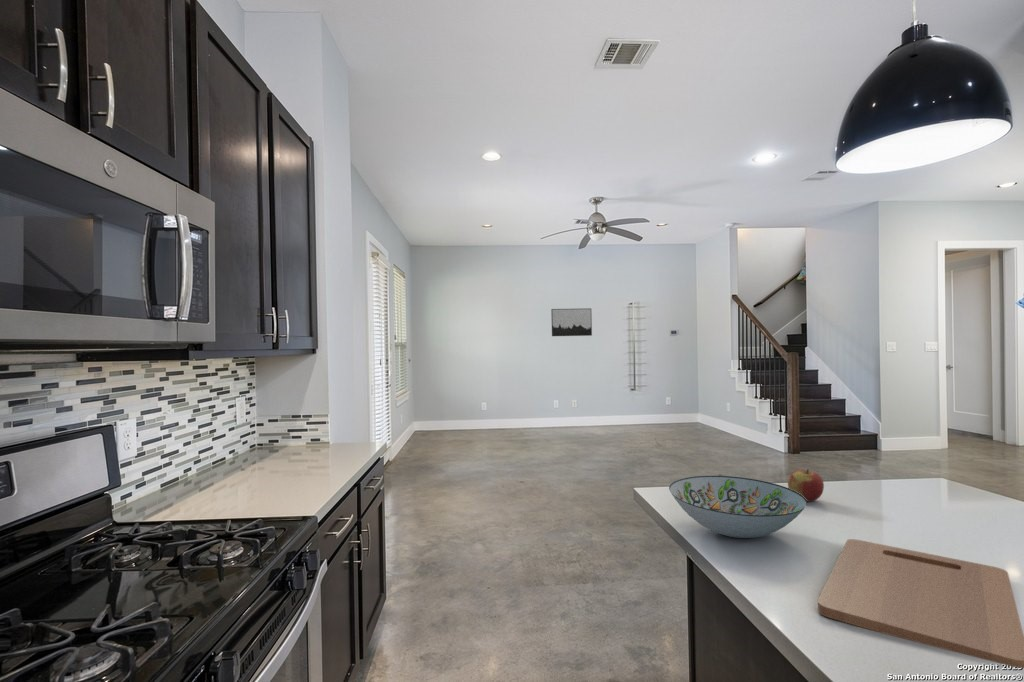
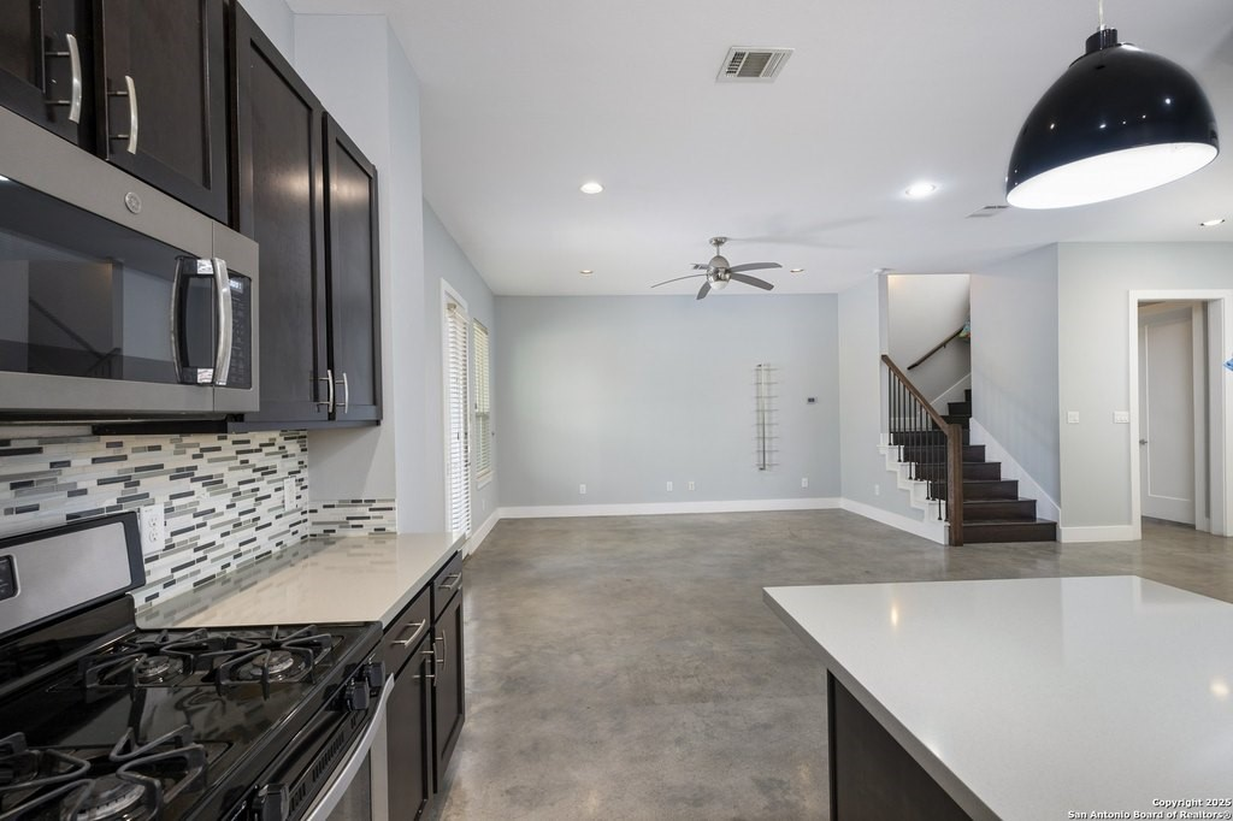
- apple [787,468,825,503]
- decorative bowl [668,475,808,539]
- wall art [550,307,593,337]
- cutting board [817,538,1024,669]
